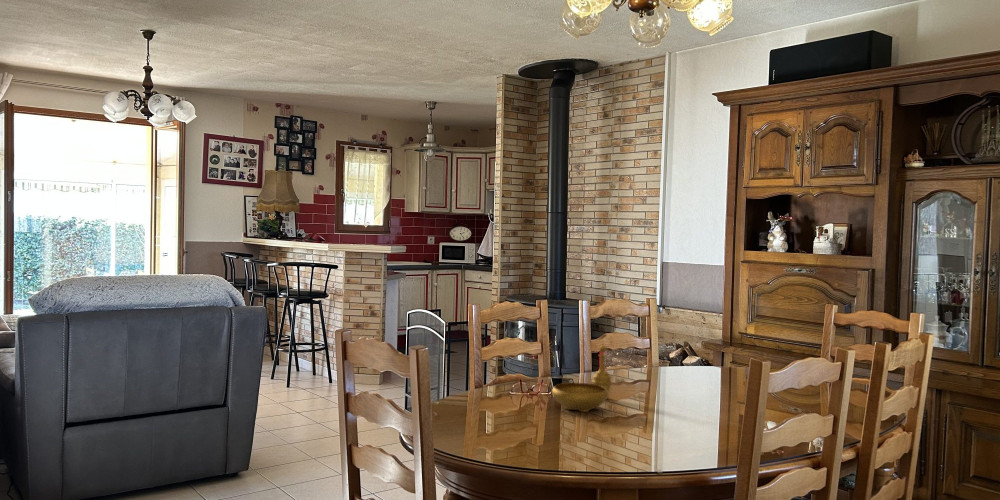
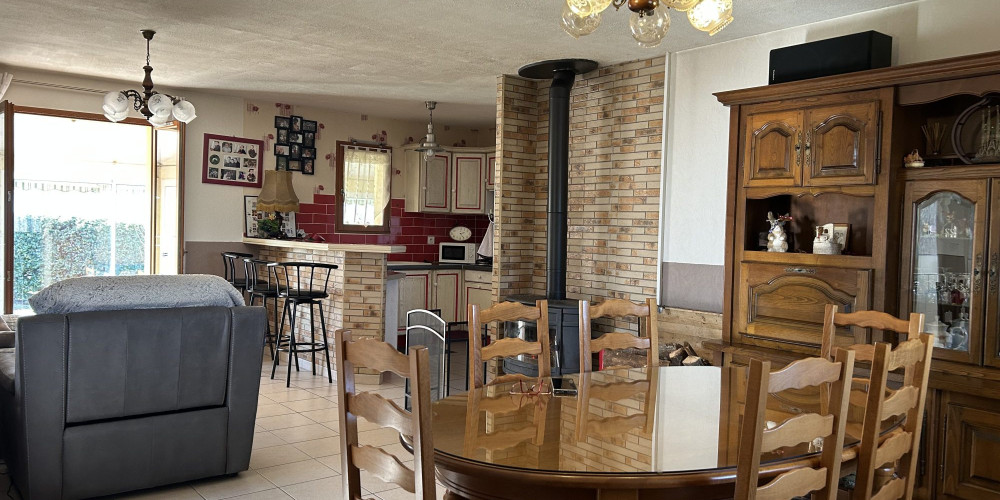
- decorative bowl [551,344,613,413]
